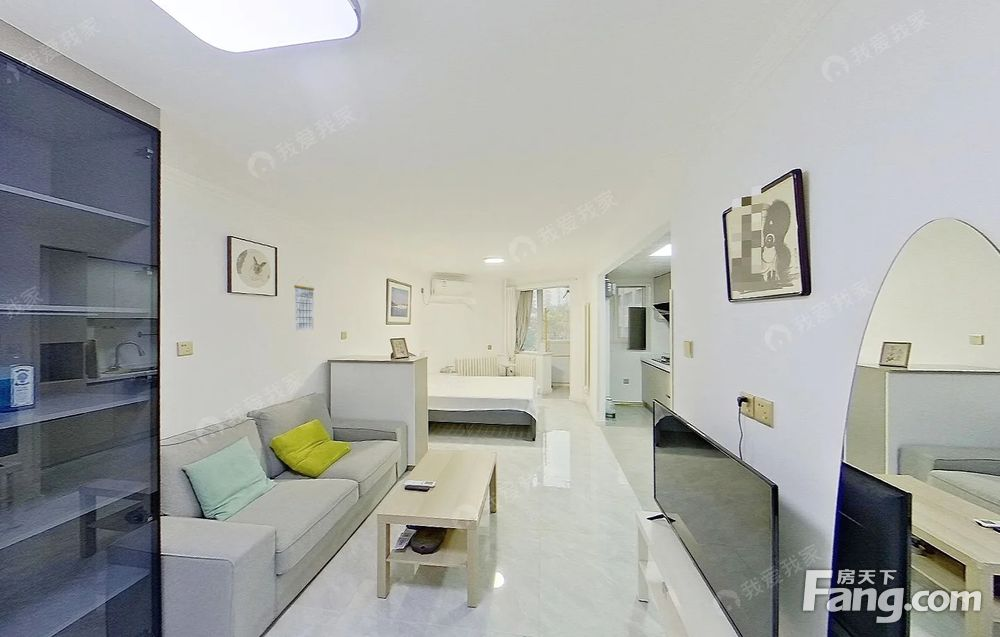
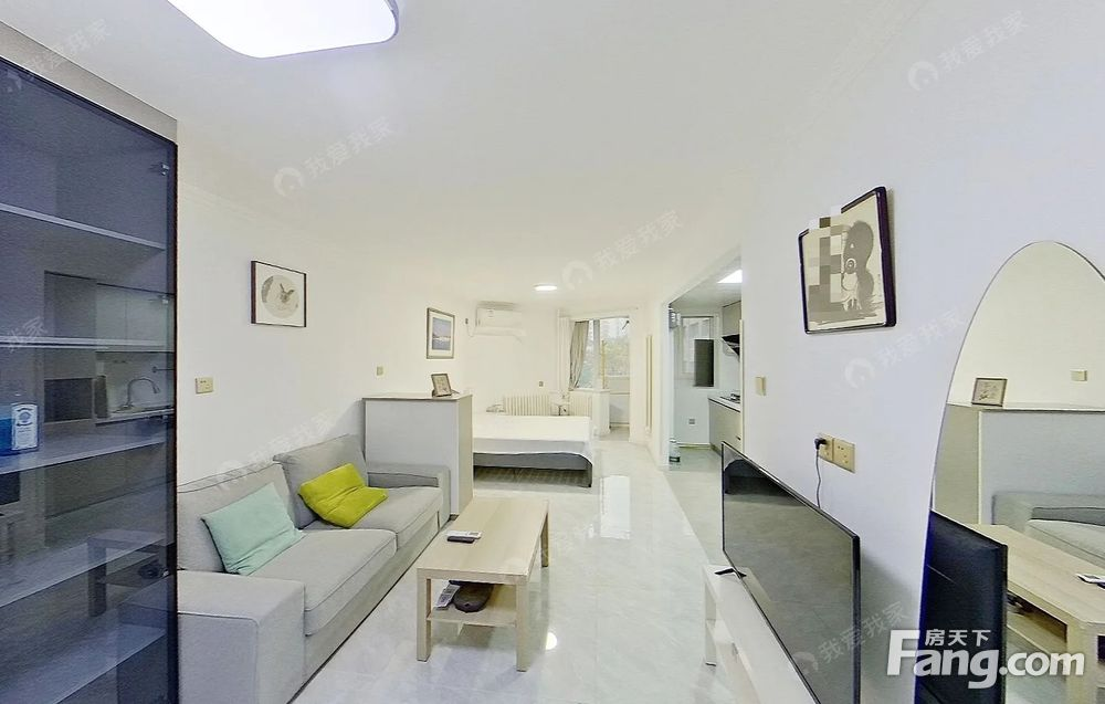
- calendar [293,277,315,331]
